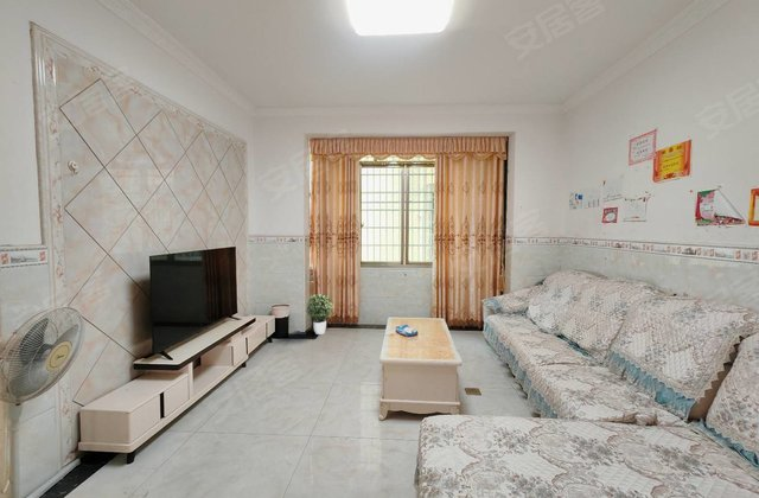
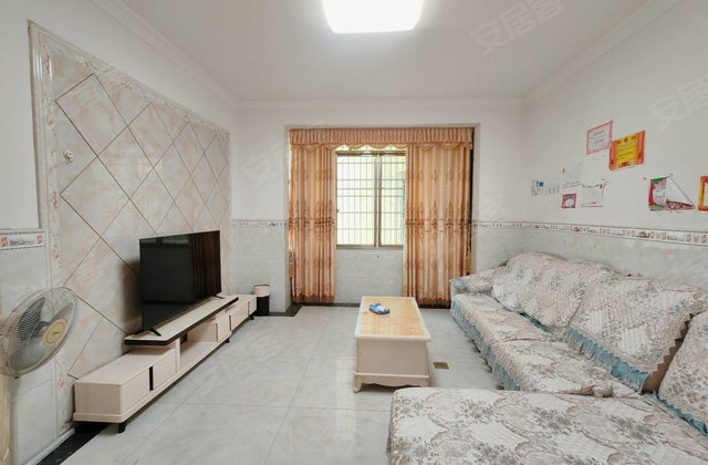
- potted plant [305,293,336,336]
